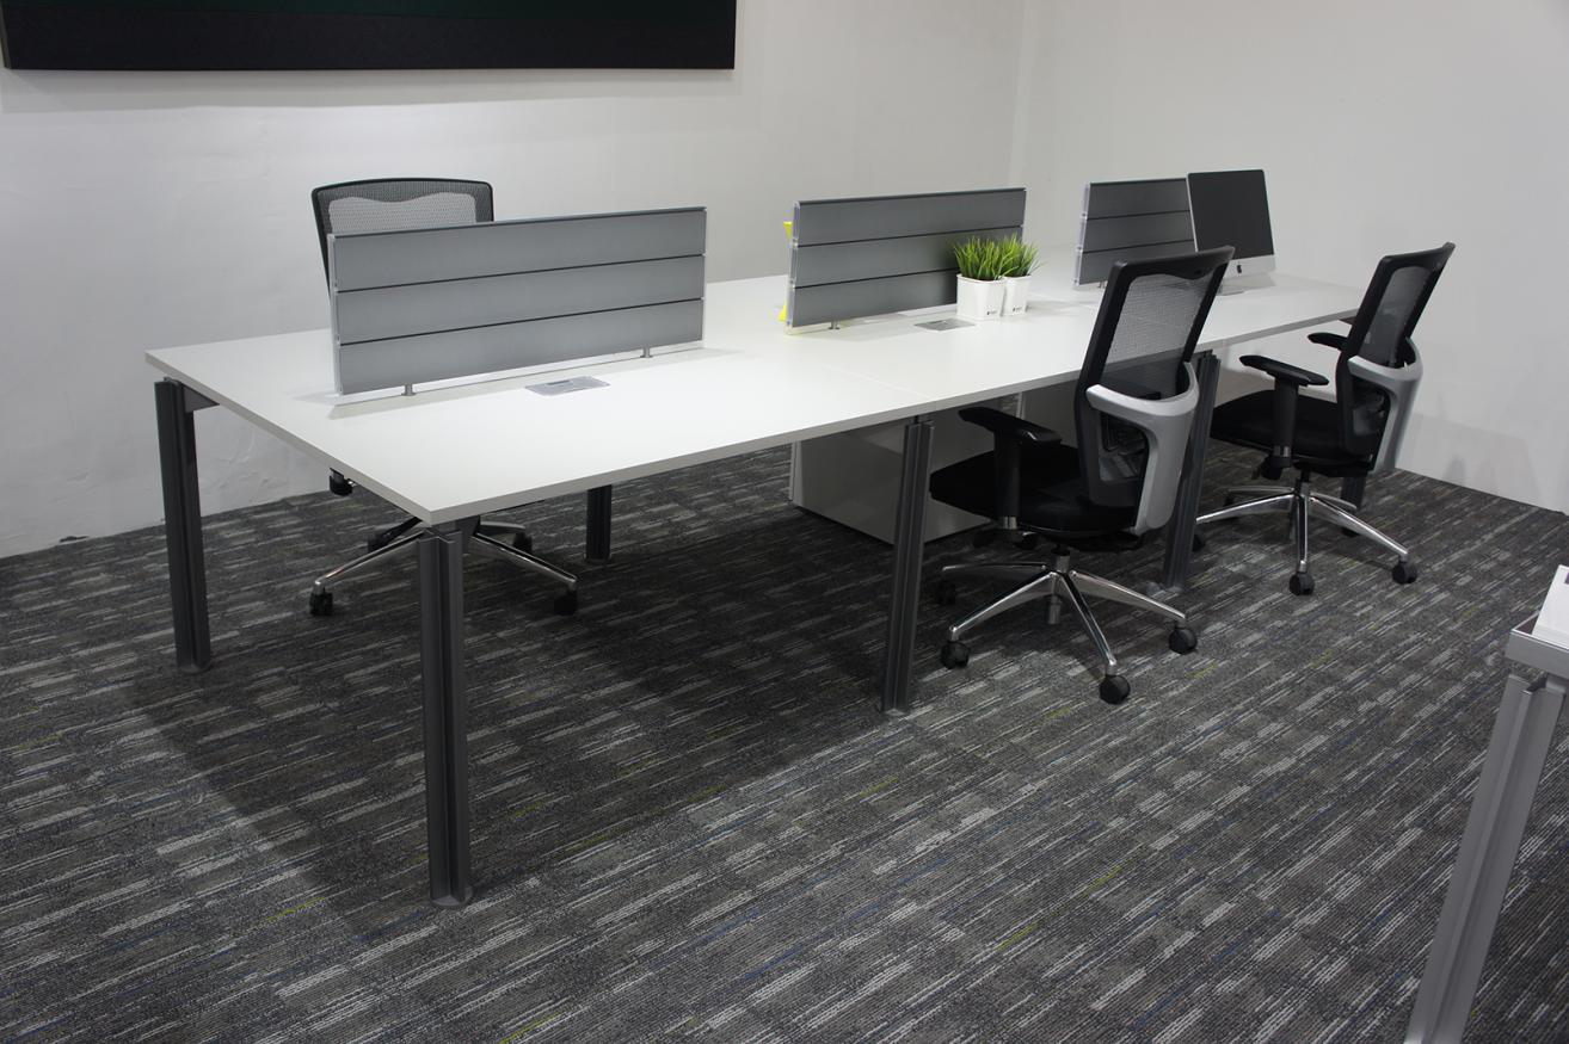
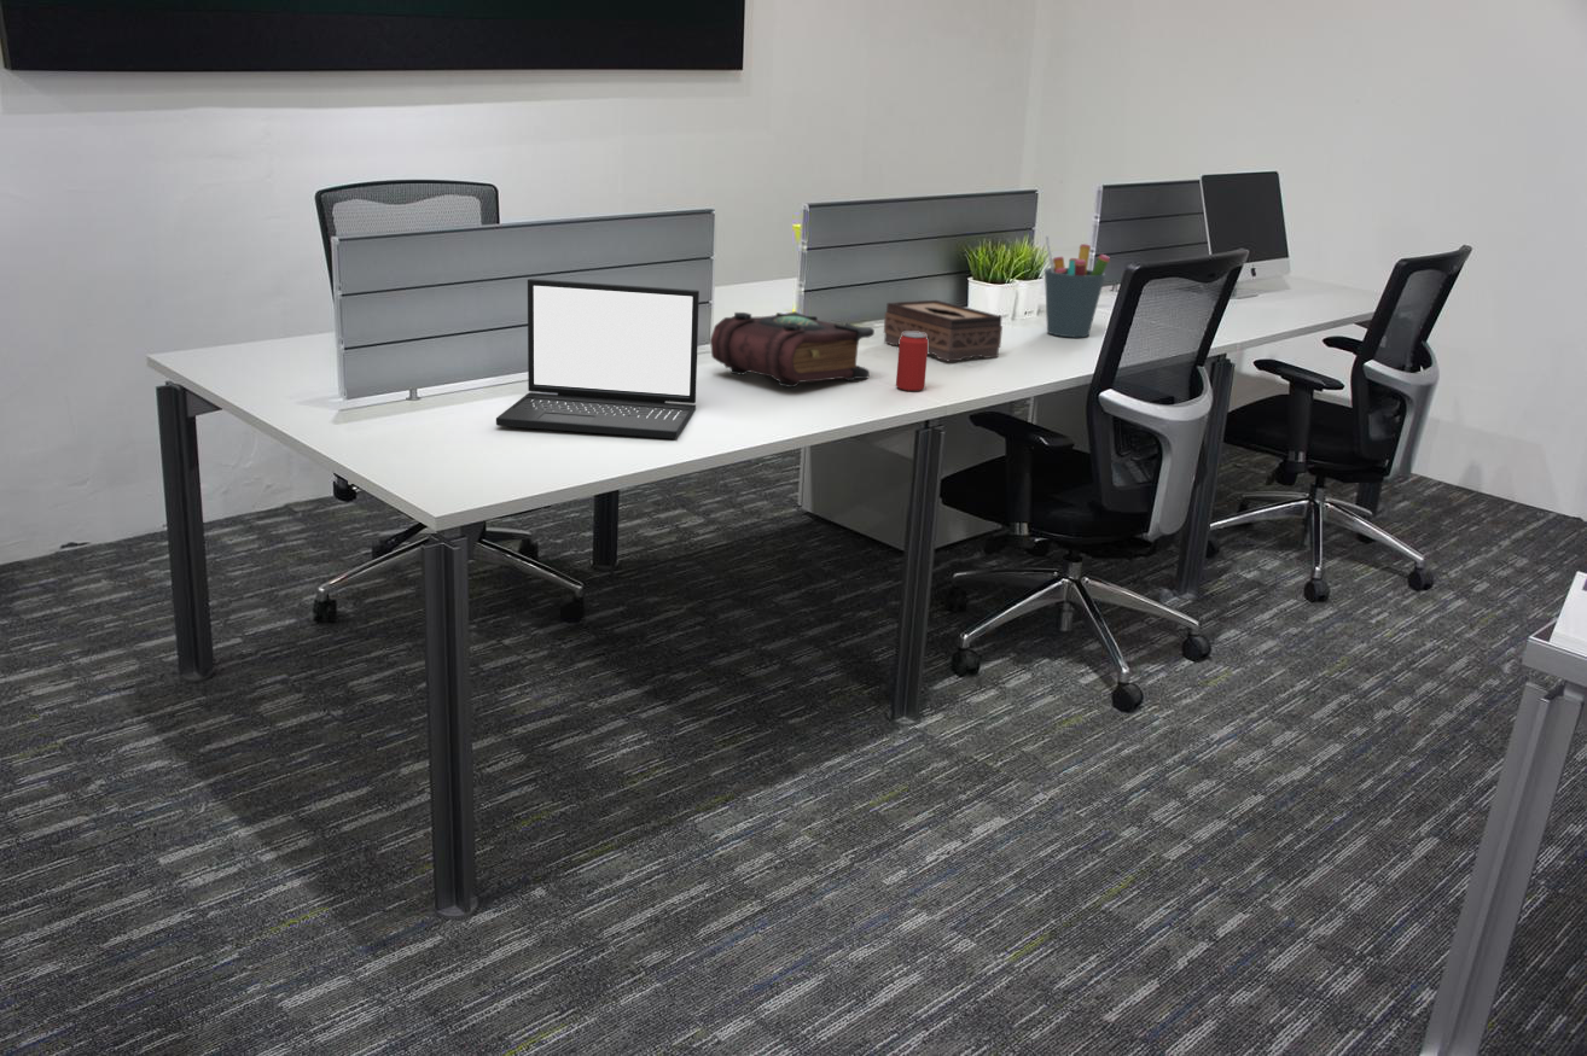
+ laptop [495,278,701,441]
+ beverage can [895,332,928,392]
+ book [709,310,876,389]
+ tissue box [883,299,1004,362]
+ pen holder [1044,234,1111,338]
